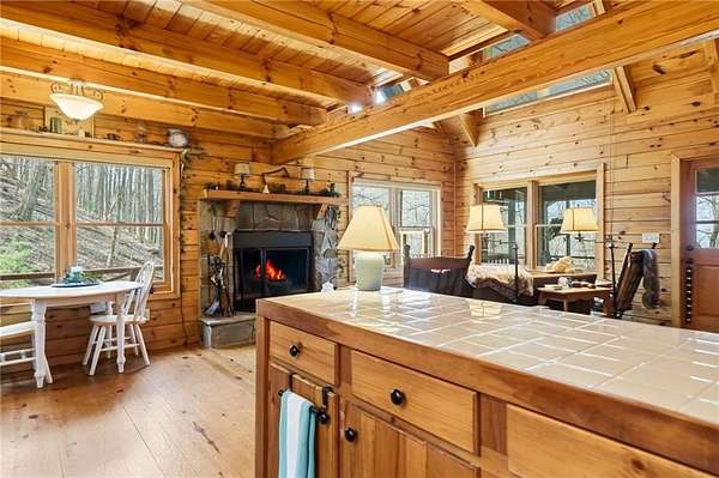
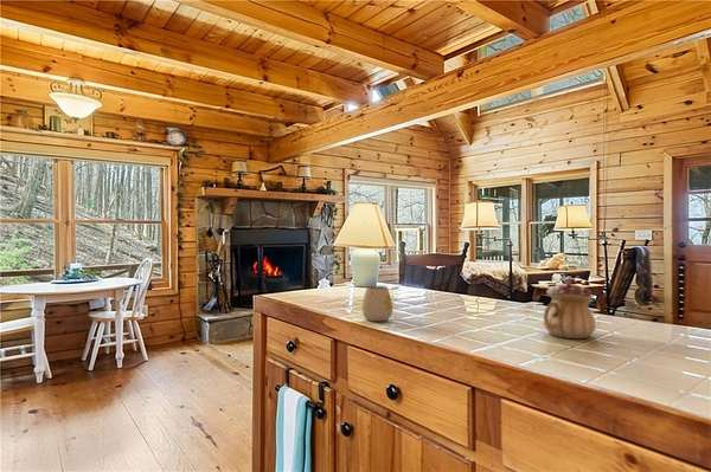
+ mug [361,285,393,322]
+ teapot [542,276,597,340]
